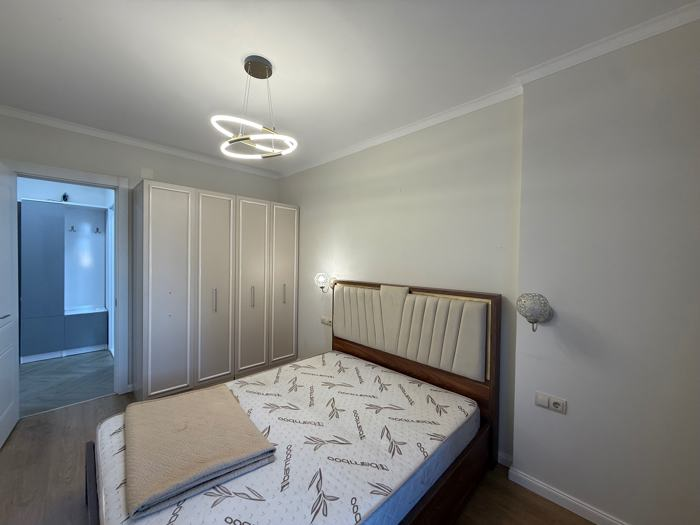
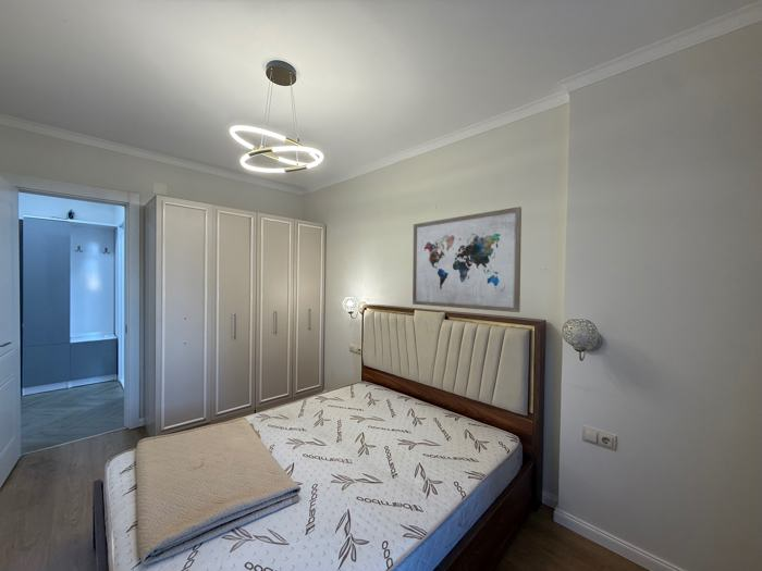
+ wall art [411,206,523,313]
